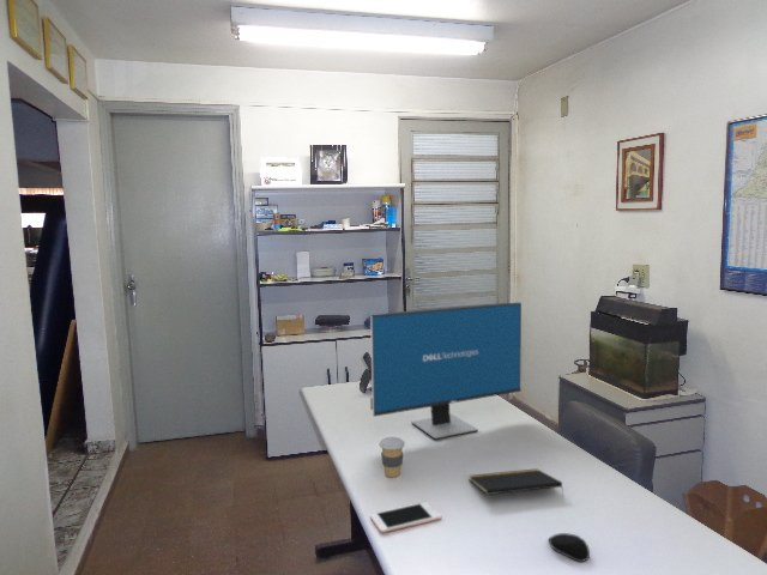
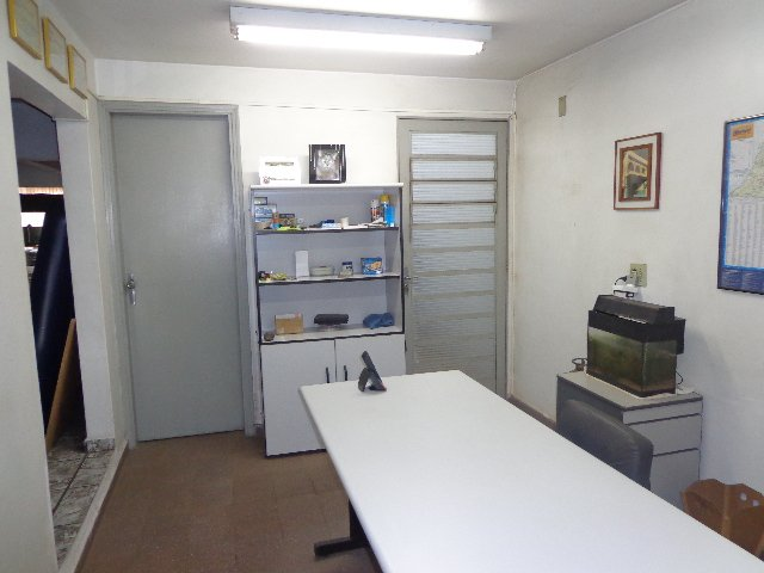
- cell phone [369,501,442,534]
- notepad [467,467,566,498]
- coffee cup [379,436,406,478]
- computer mouse [548,532,591,563]
- computer monitor [369,302,523,441]
